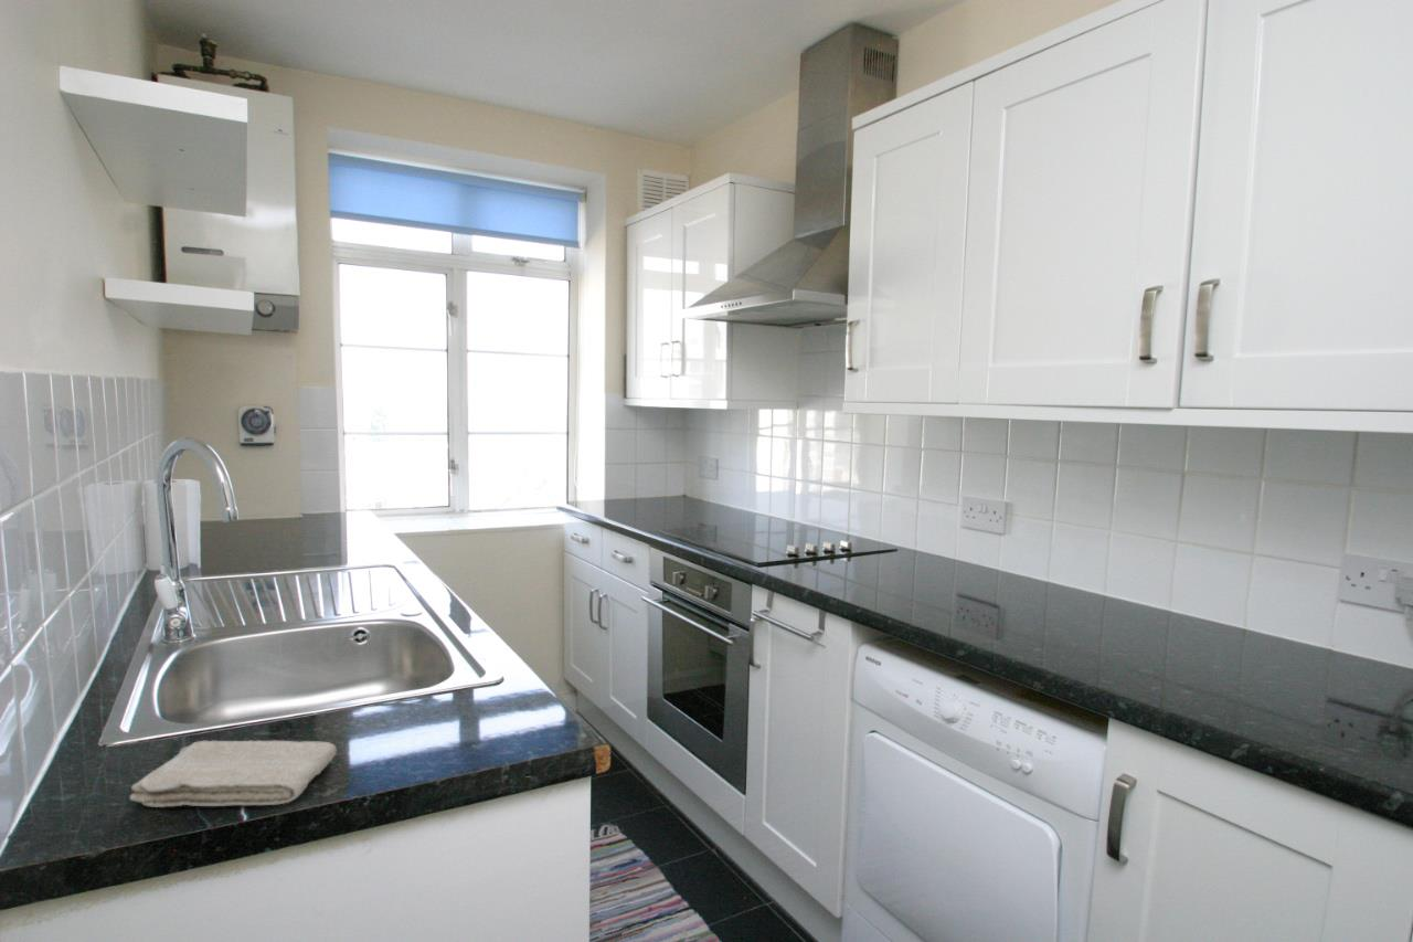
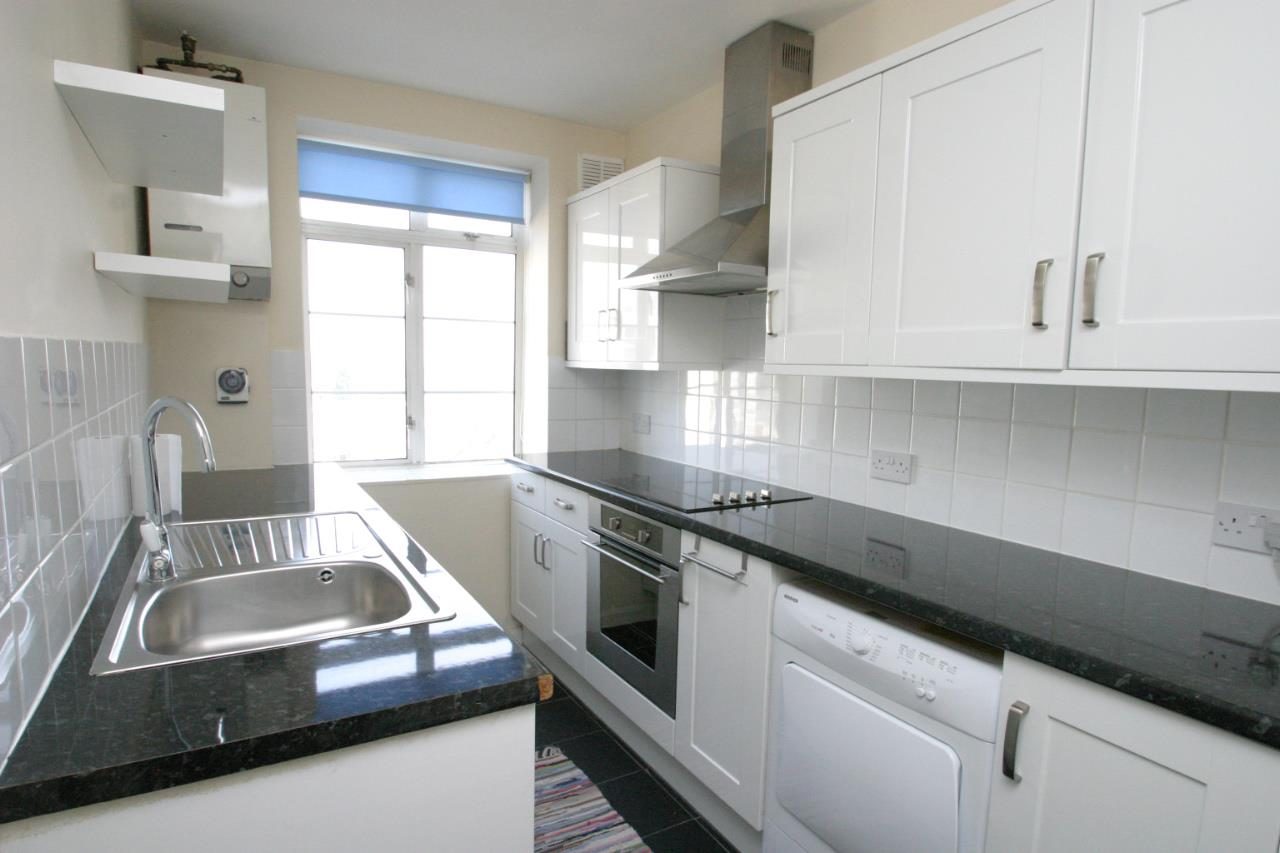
- washcloth [128,739,338,808]
